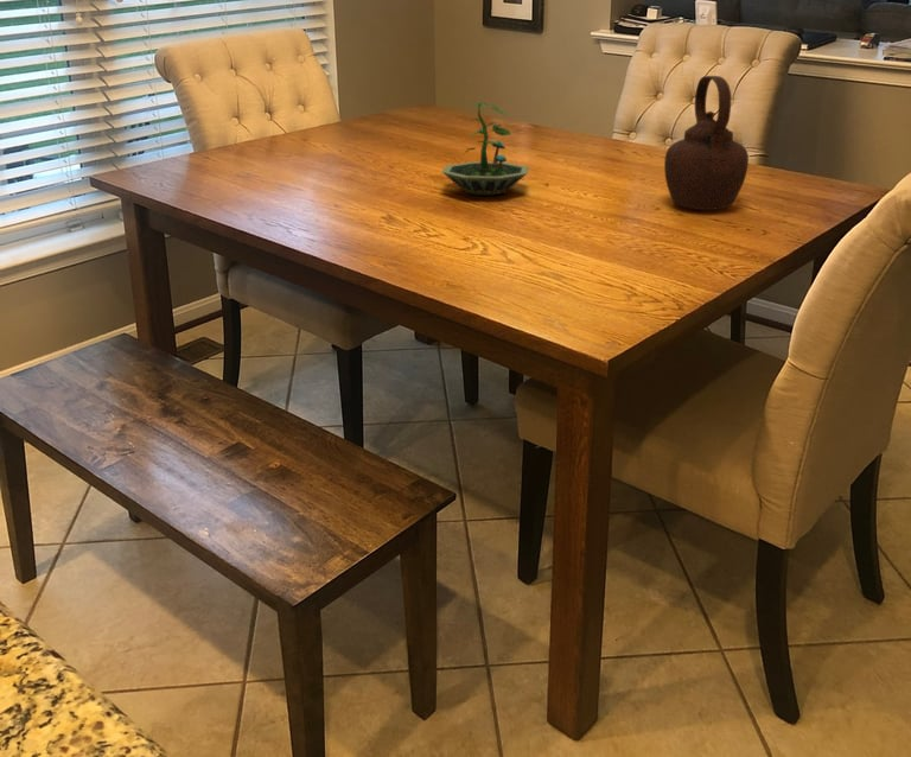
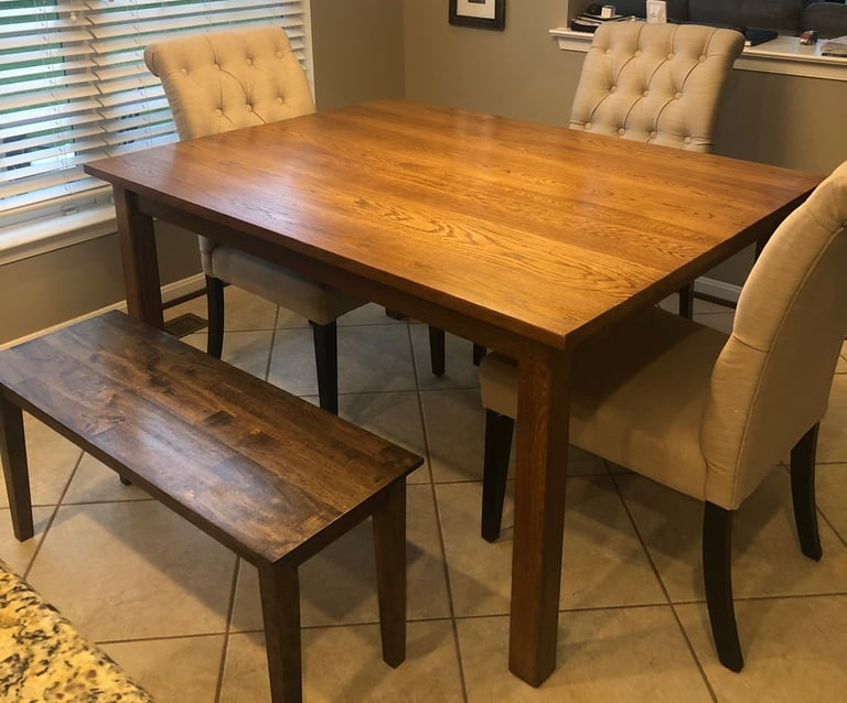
- teapot [663,75,750,211]
- terrarium [441,101,530,197]
